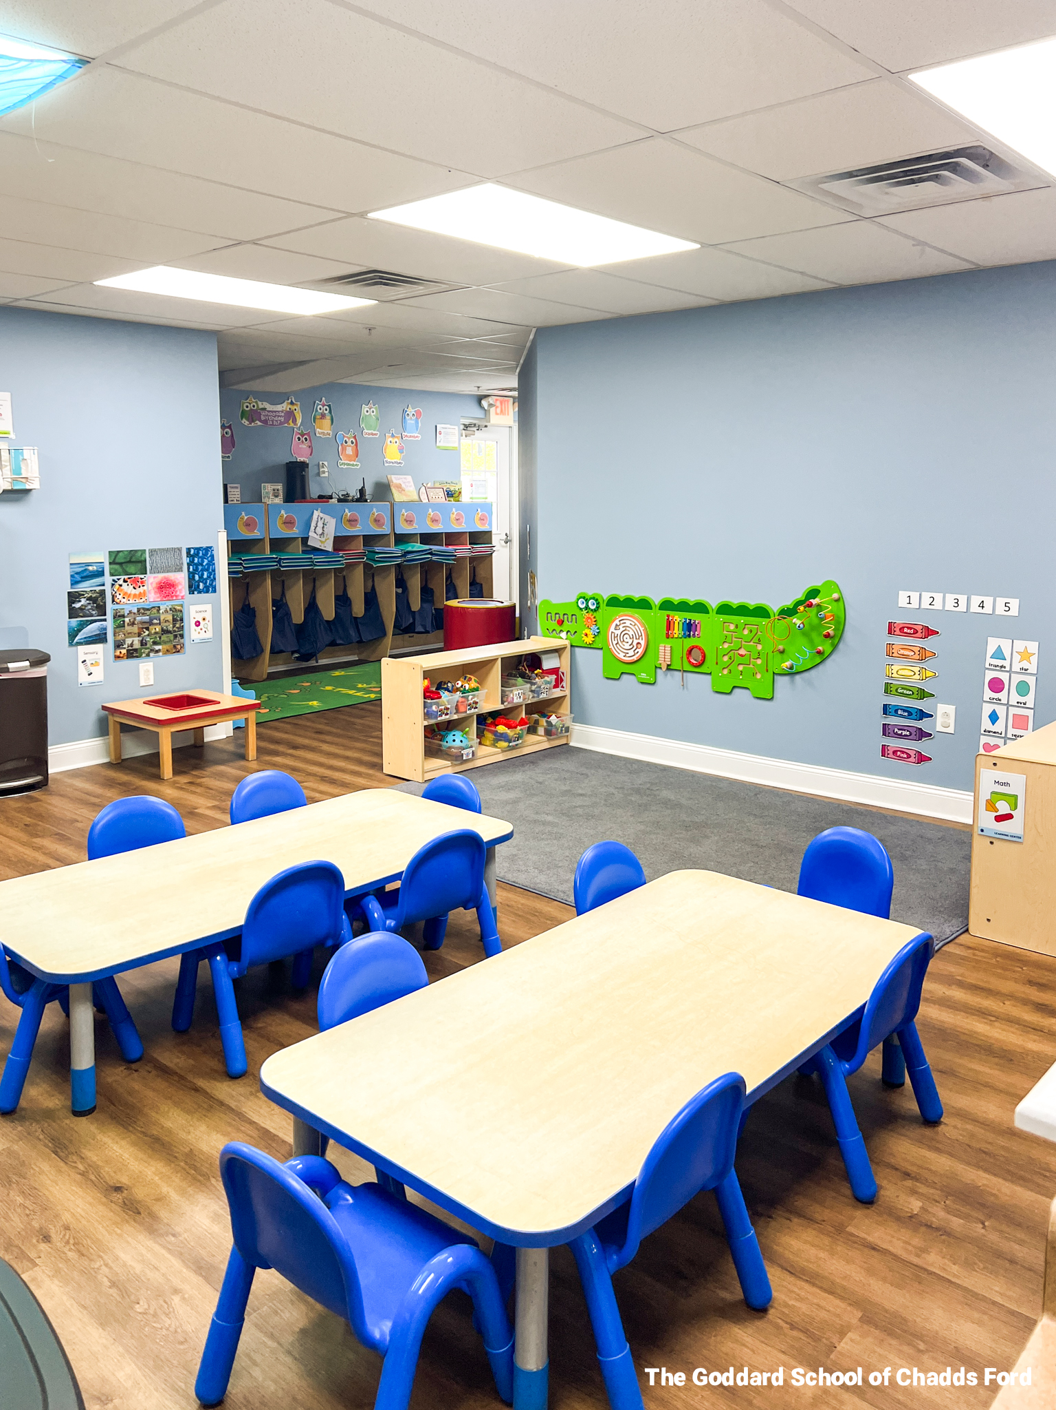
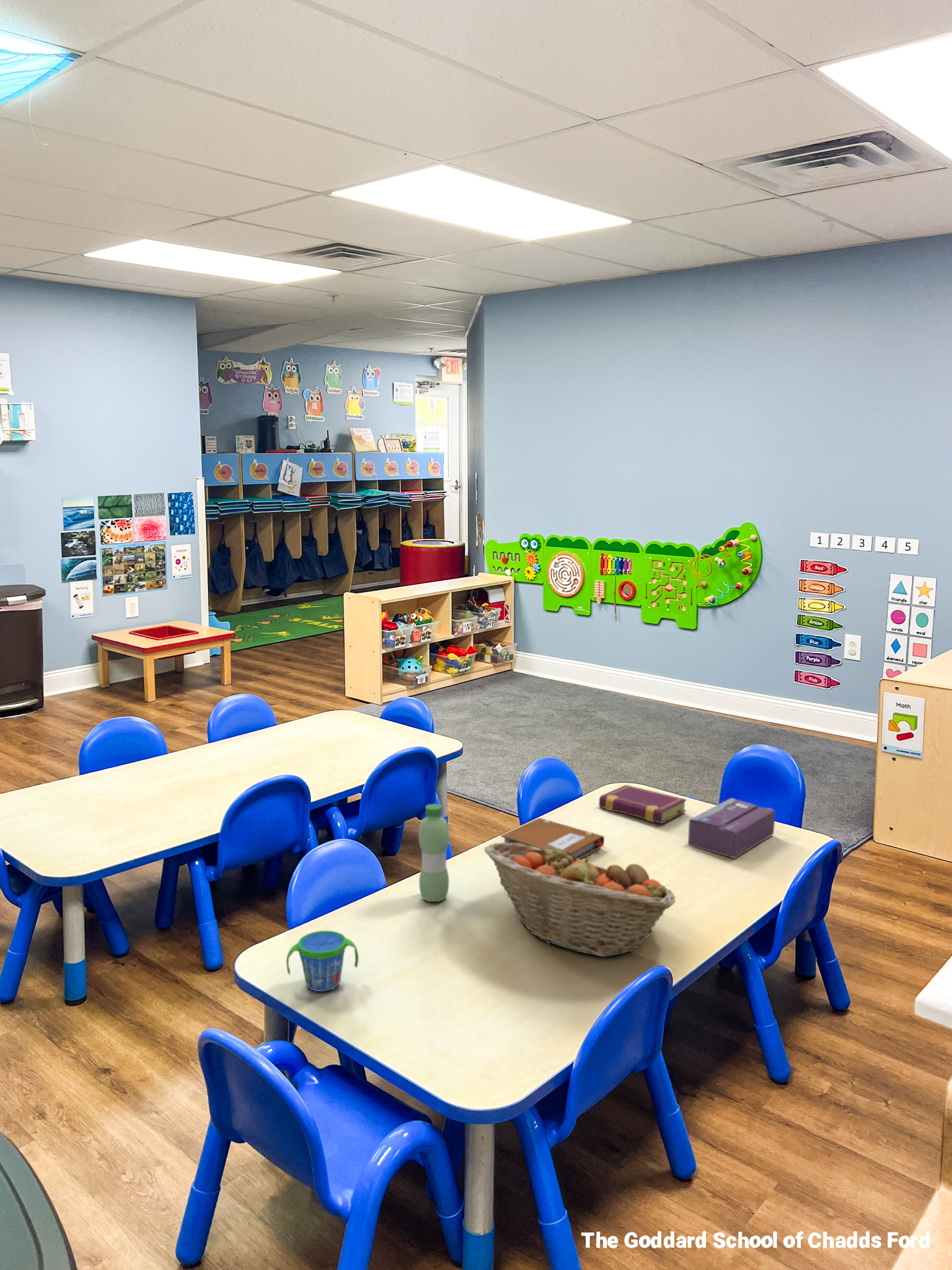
+ snack cup [286,930,359,992]
+ water bottle [418,803,449,902]
+ tissue box [687,797,775,859]
+ fruit basket [484,841,676,957]
+ book [598,784,687,824]
+ notebook [500,817,605,859]
